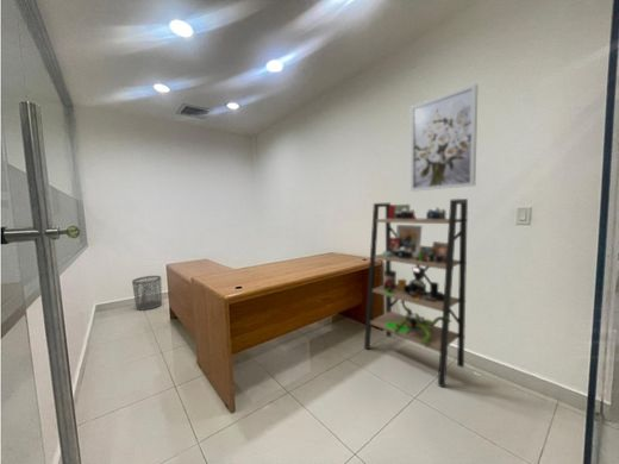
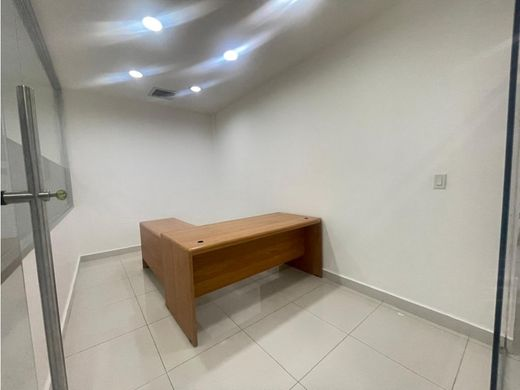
- waste bin [131,275,163,312]
- shelving unit [363,197,469,389]
- wall art [409,82,479,193]
